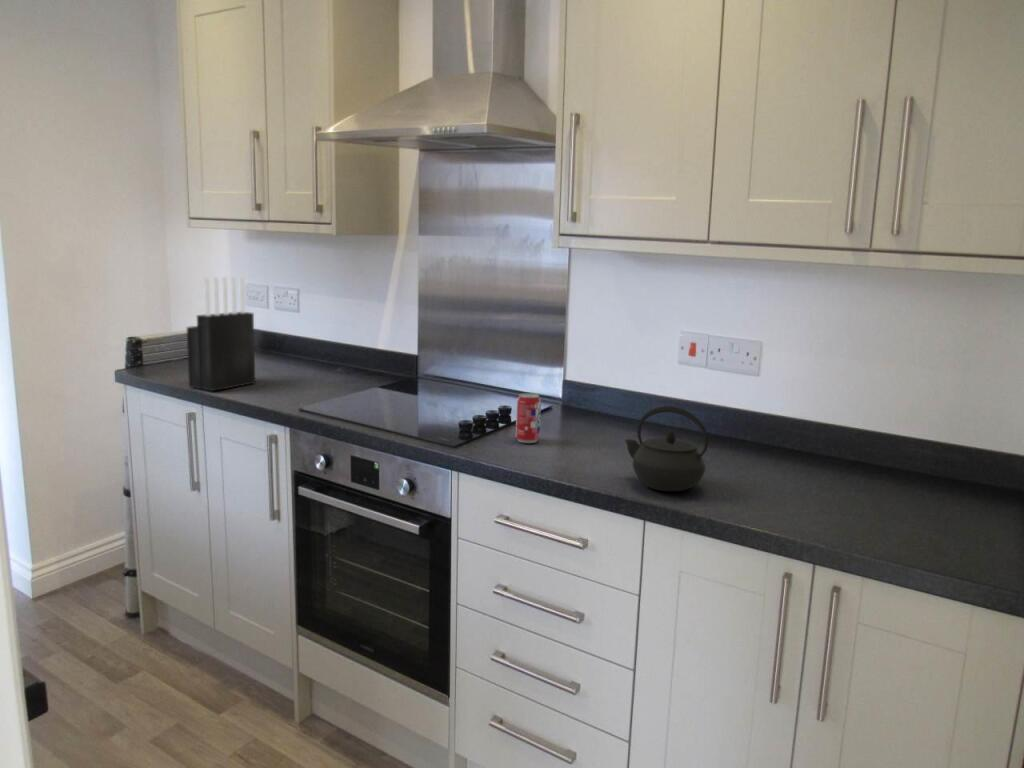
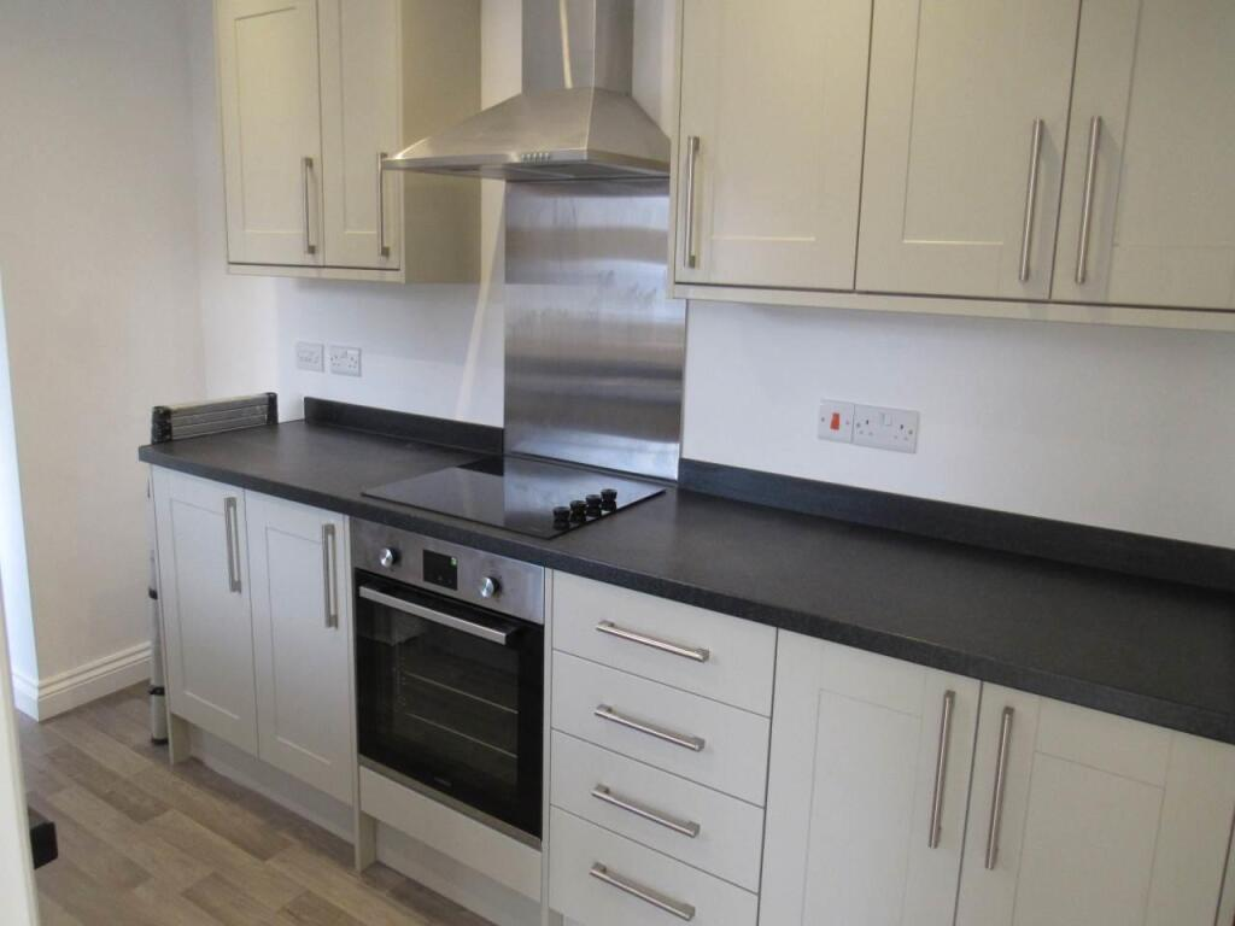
- beverage can [515,392,542,444]
- kettle [624,405,710,492]
- knife block [186,275,256,392]
